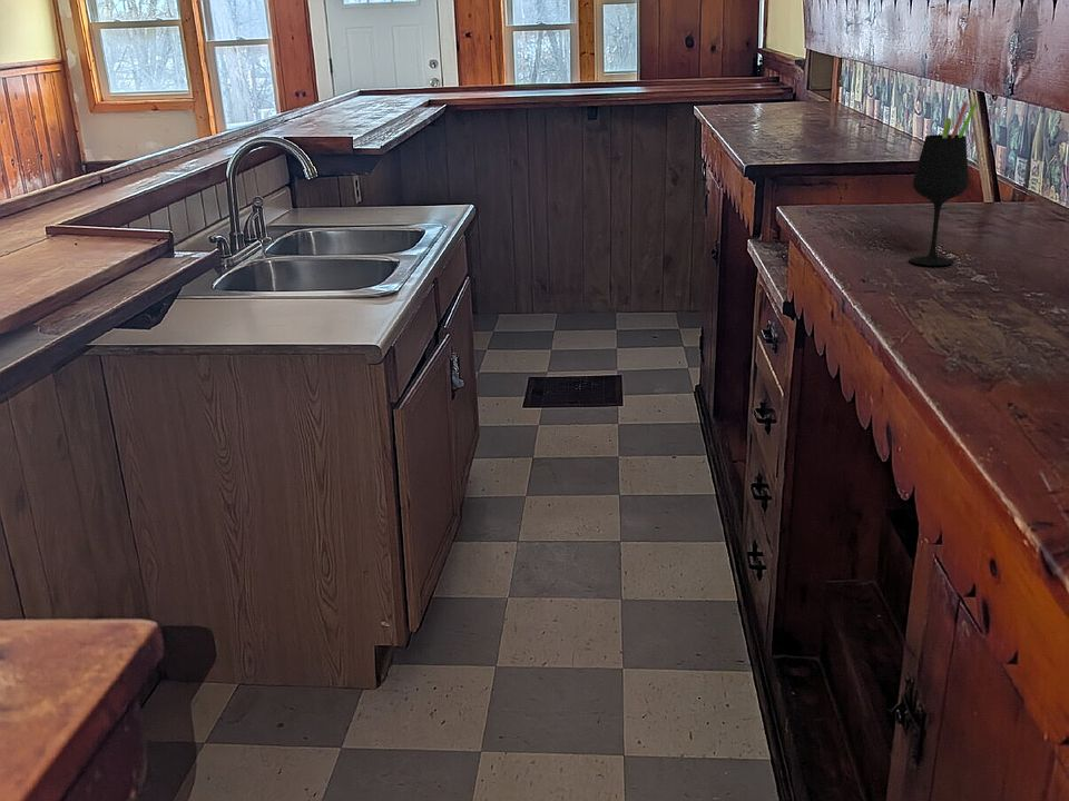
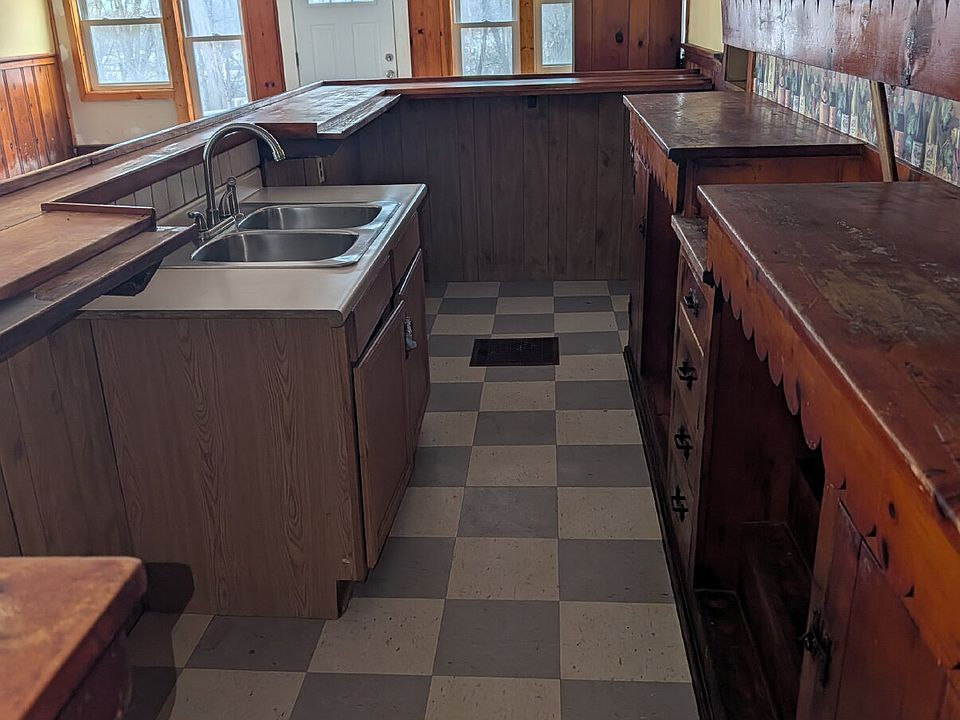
- wine glass [909,101,978,266]
